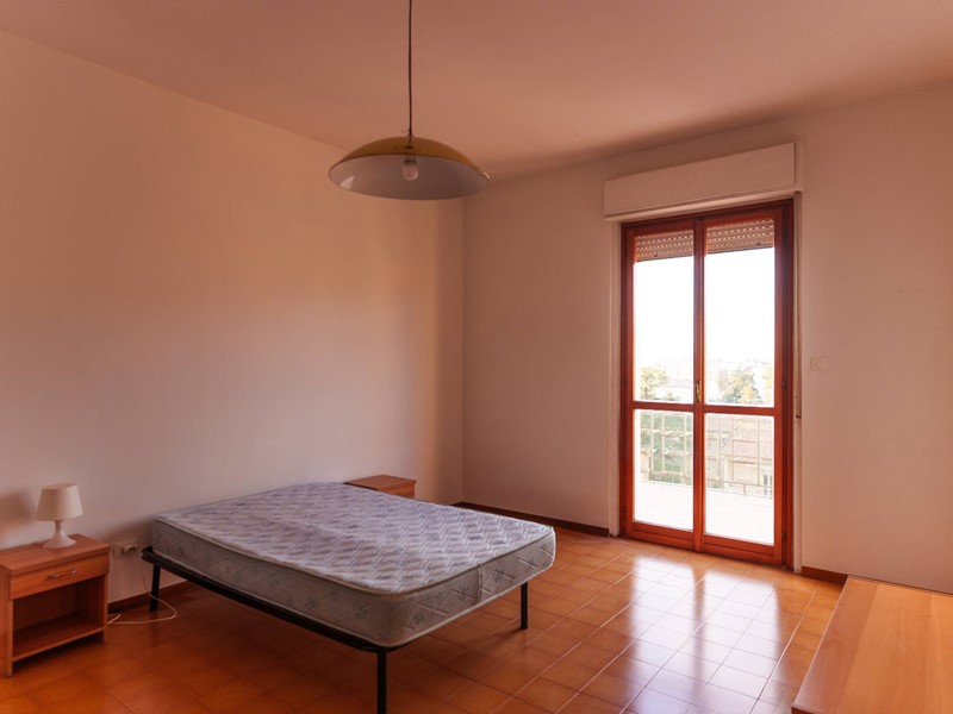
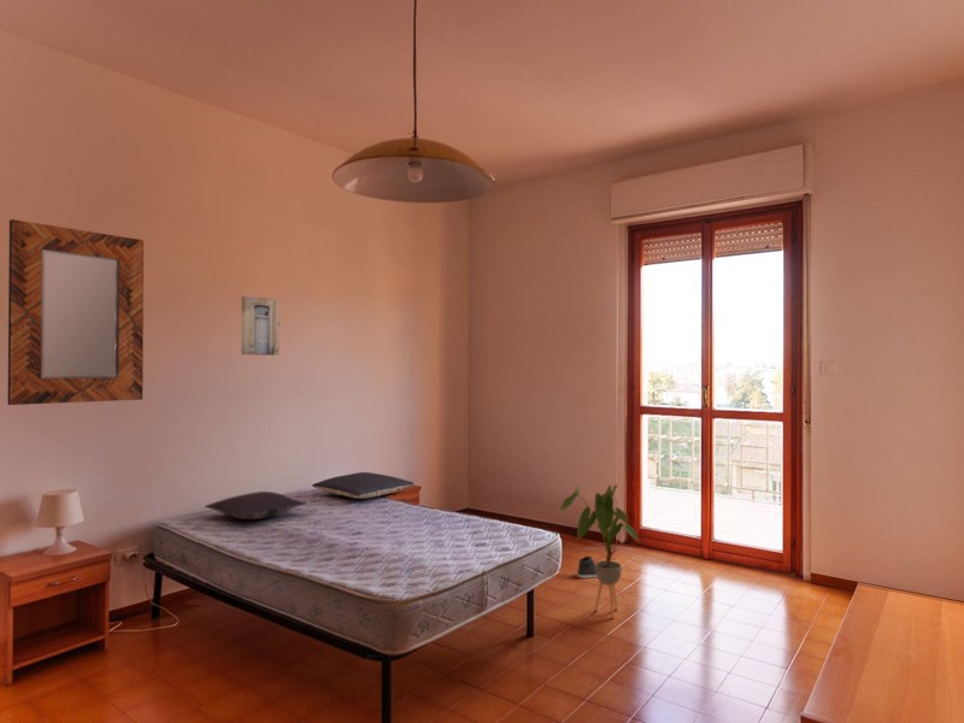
+ house plant [559,483,640,619]
+ wall art [240,295,281,357]
+ pillow [311,471,416,500]
+ pillow [204,490,308,521]
+ home mirror [7,218,145,406]
+ sneaker [576,554,598,580]
